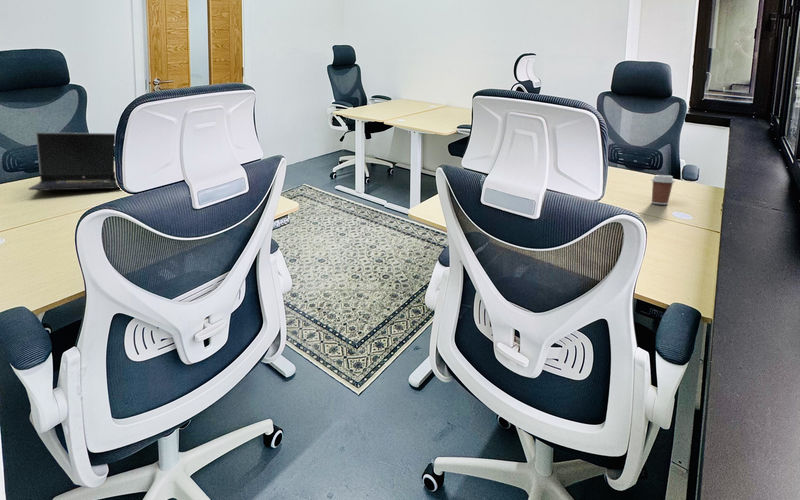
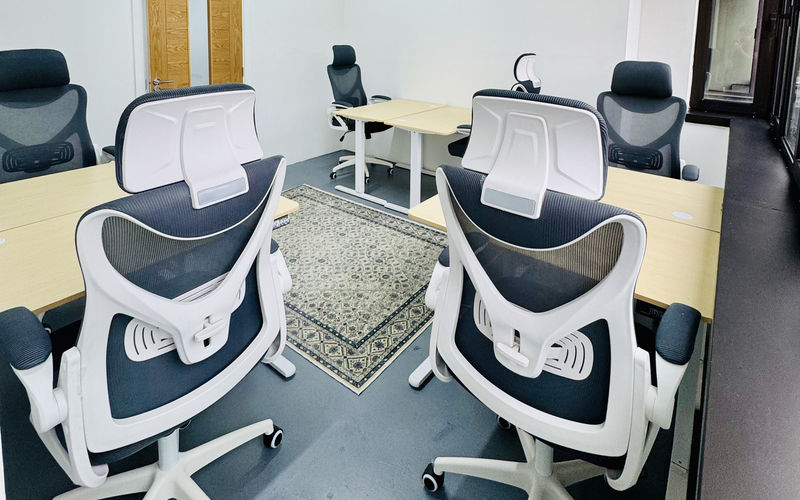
- laptop computer [28,131,120,192]
- coffee cup [650,174,676,206]
